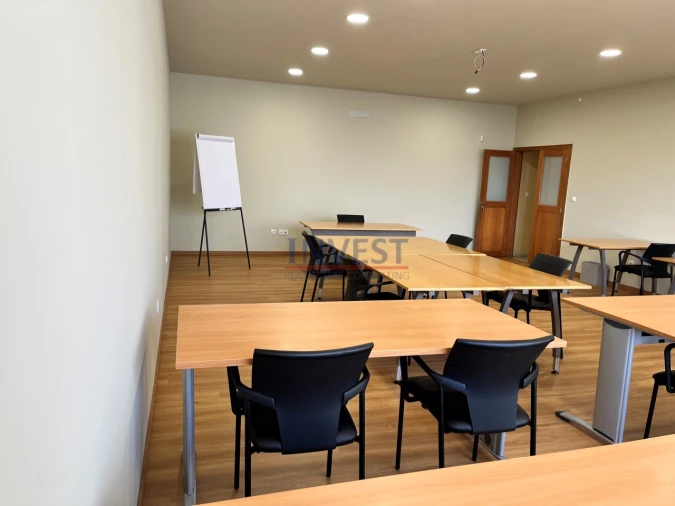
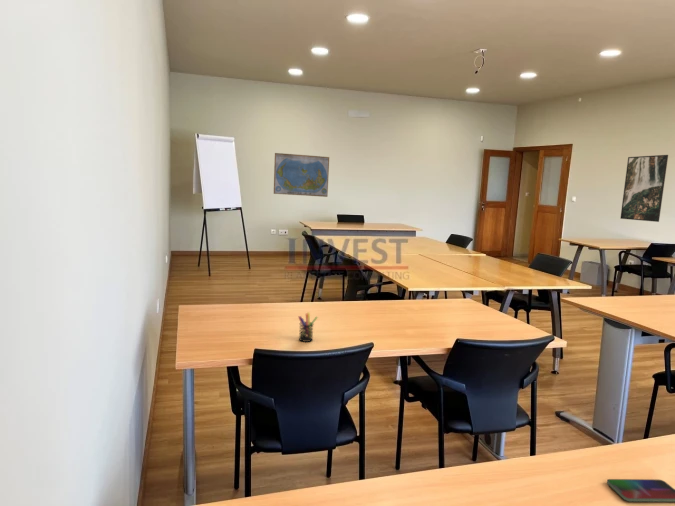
+ pen holder [297,311,319,343]
+ world map [273,152,330,198]
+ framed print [620,154,669,223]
+ smartphone [606,478,675,503]
